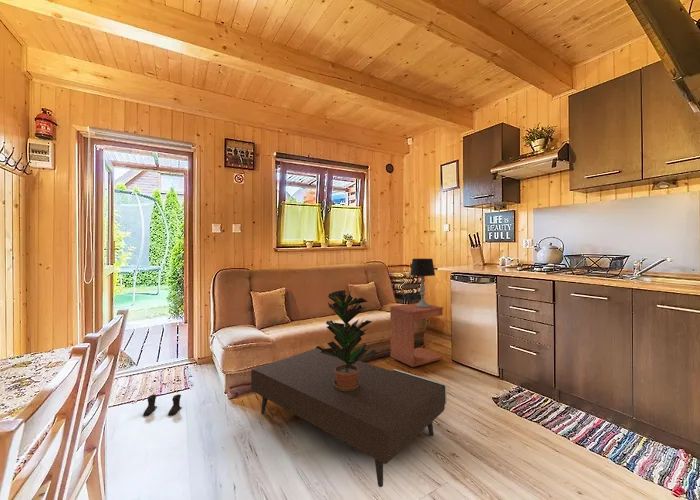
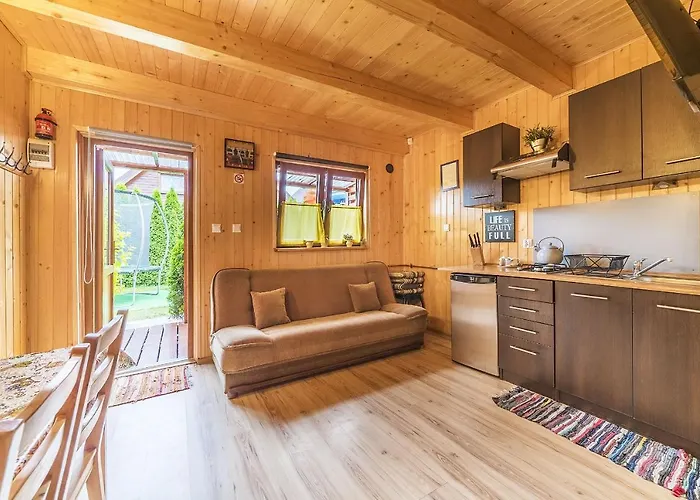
- coffee table [250,347,448,488]
- boots [142,393,183,416]
- table lamp [409,258,436,308]
- side table [389,302,444,368]
- potted plant [315,289,378,391]
